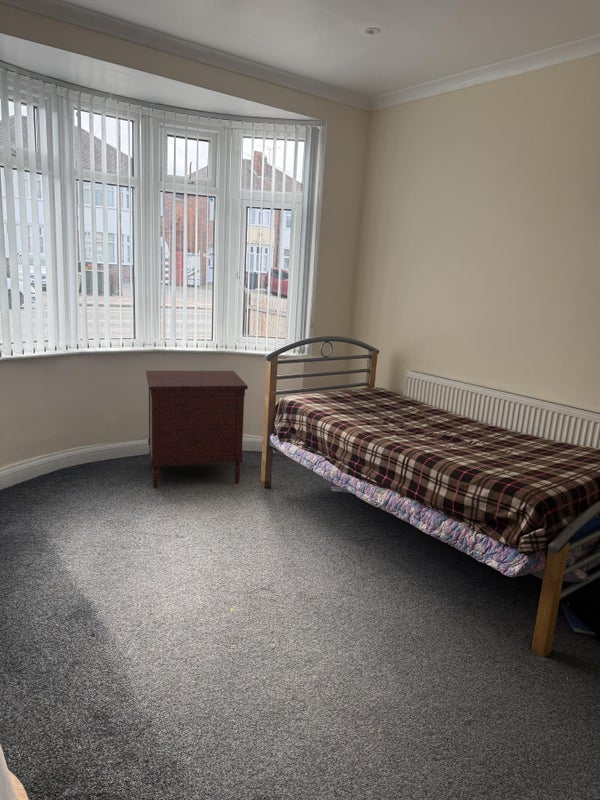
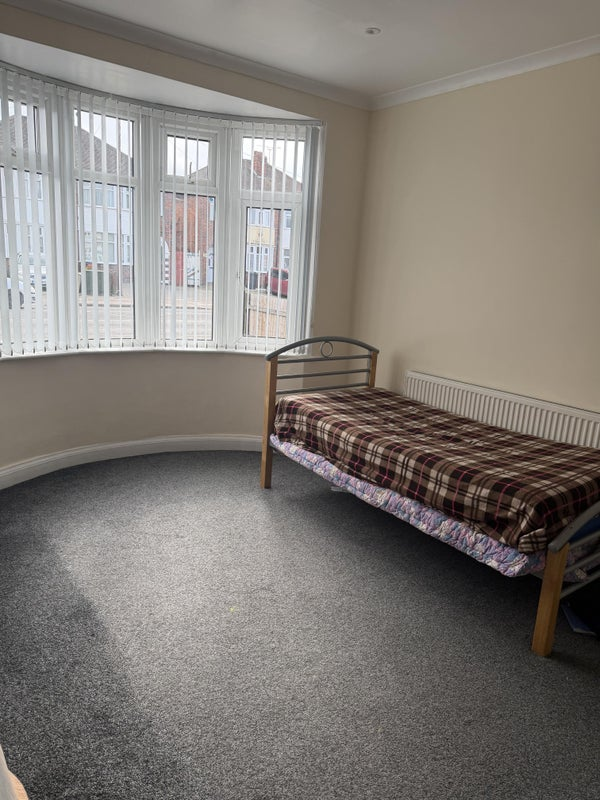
- dresser [145,370,249,489]
